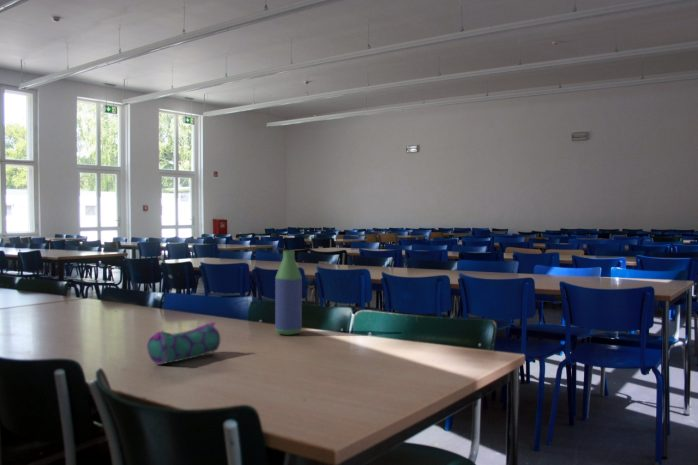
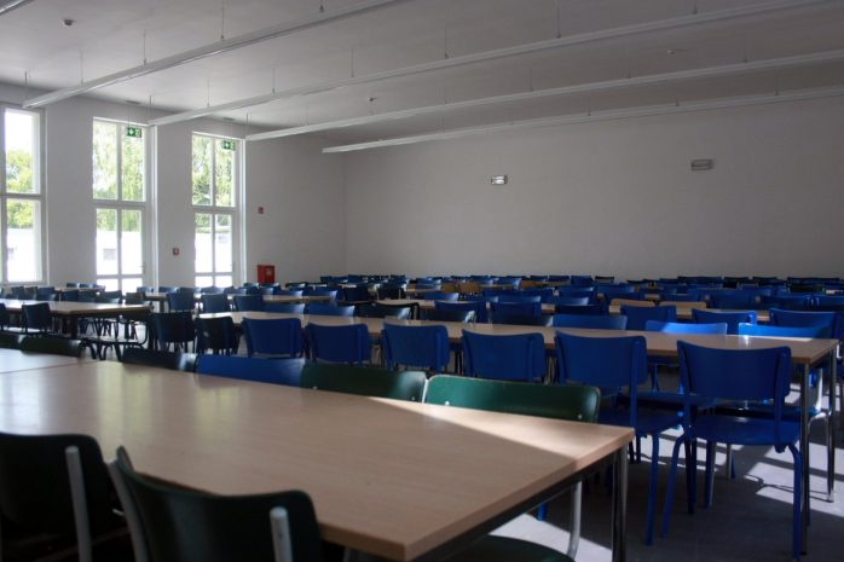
- pencil case [146,321,221,366]
- bottle [274,249,303,336]
